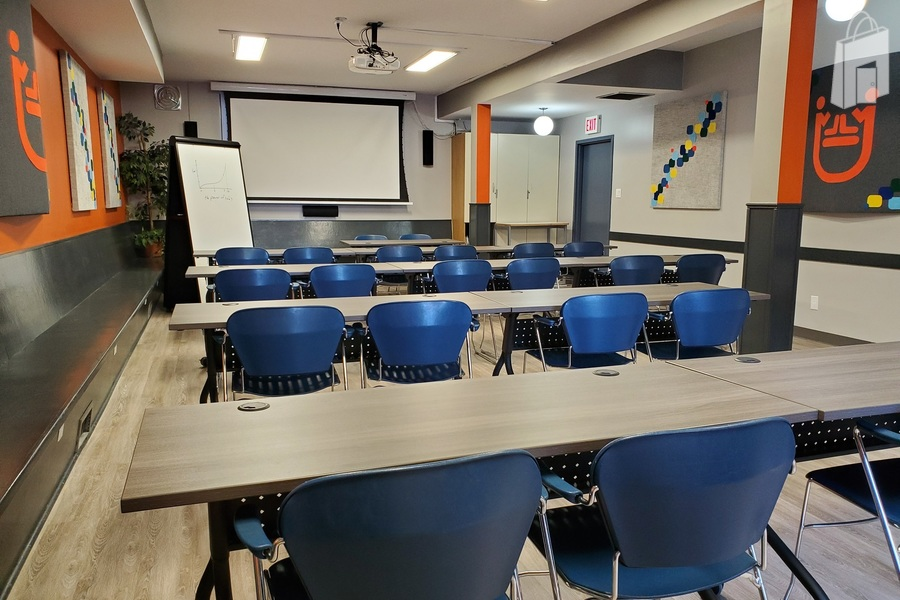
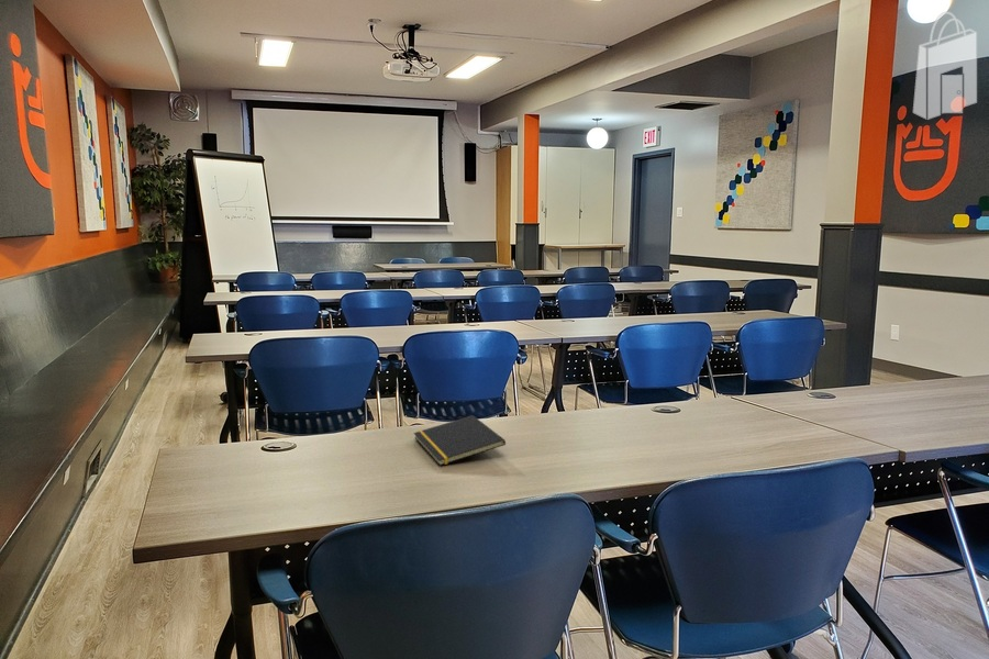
+ notepad [413,414,507,467]
